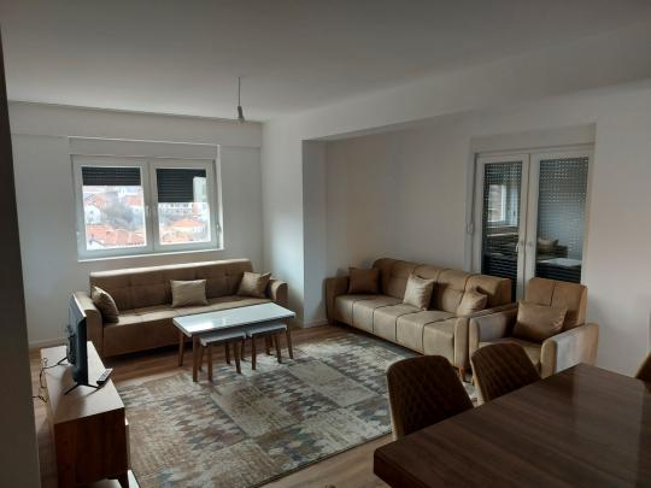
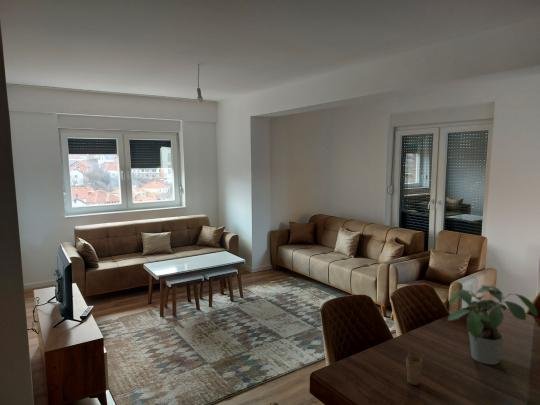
+ potted plant [446,284,539,366]
+ cup [405,349,423,386]
